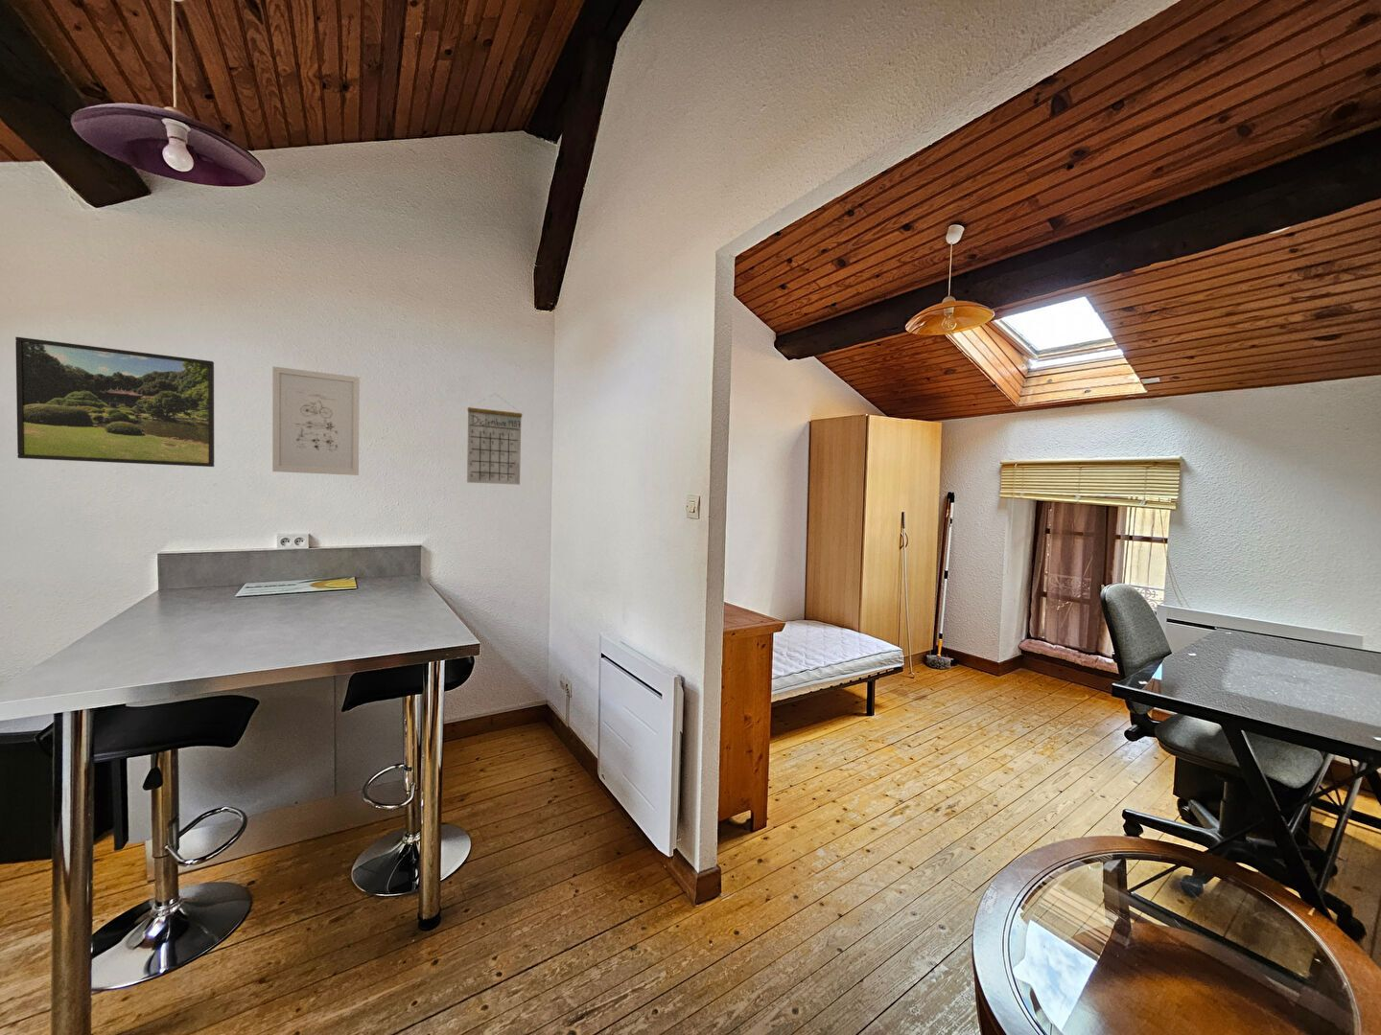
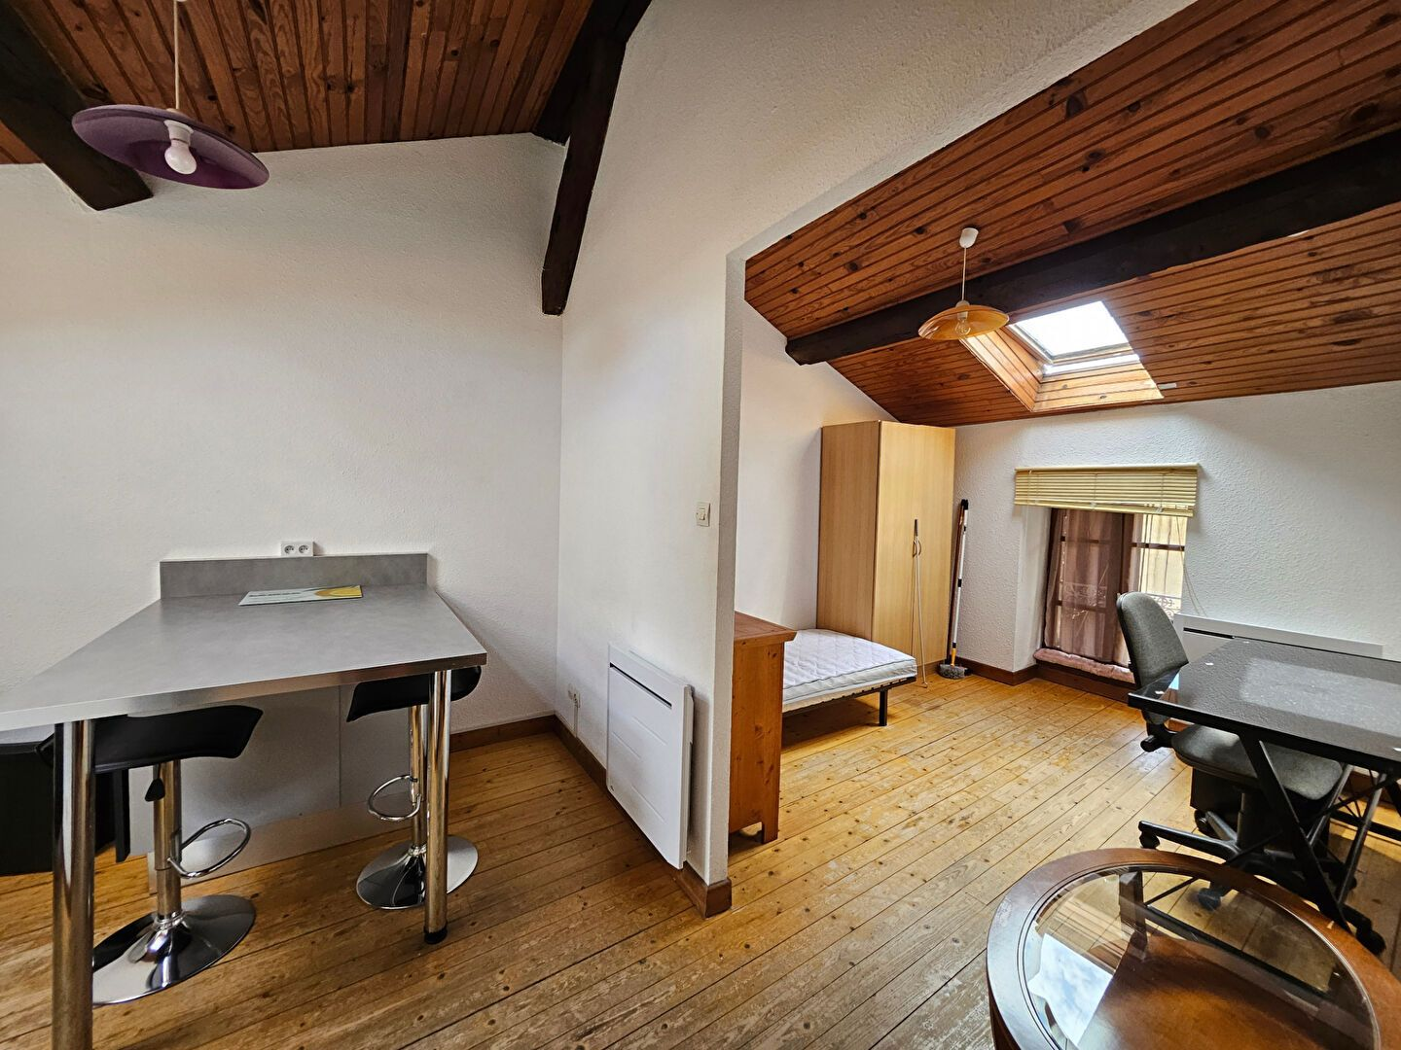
- calendar [466,392,523,486]
- wall art [272,365,361,476]
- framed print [14,336,215,467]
